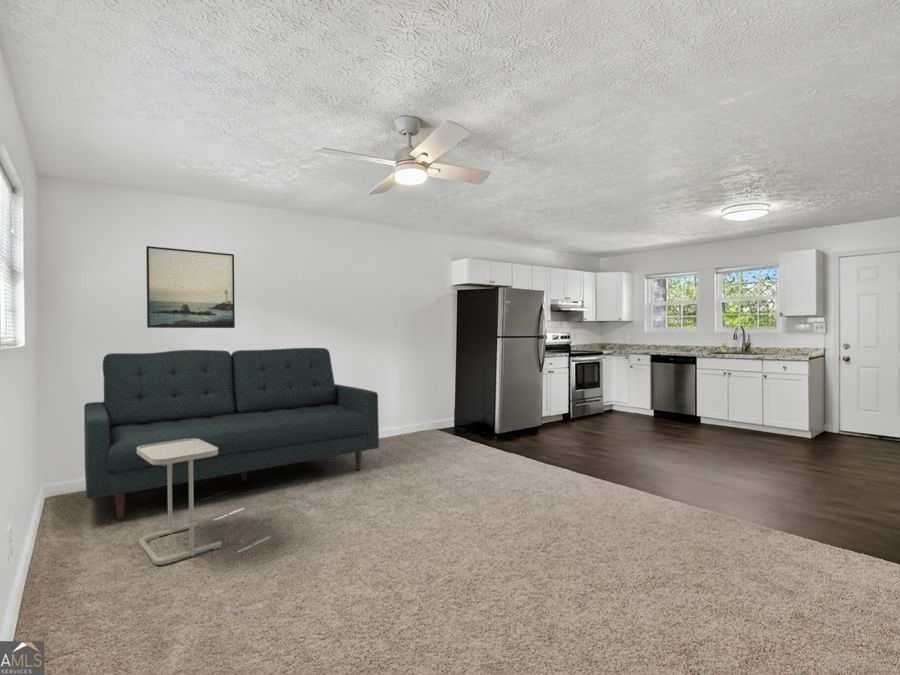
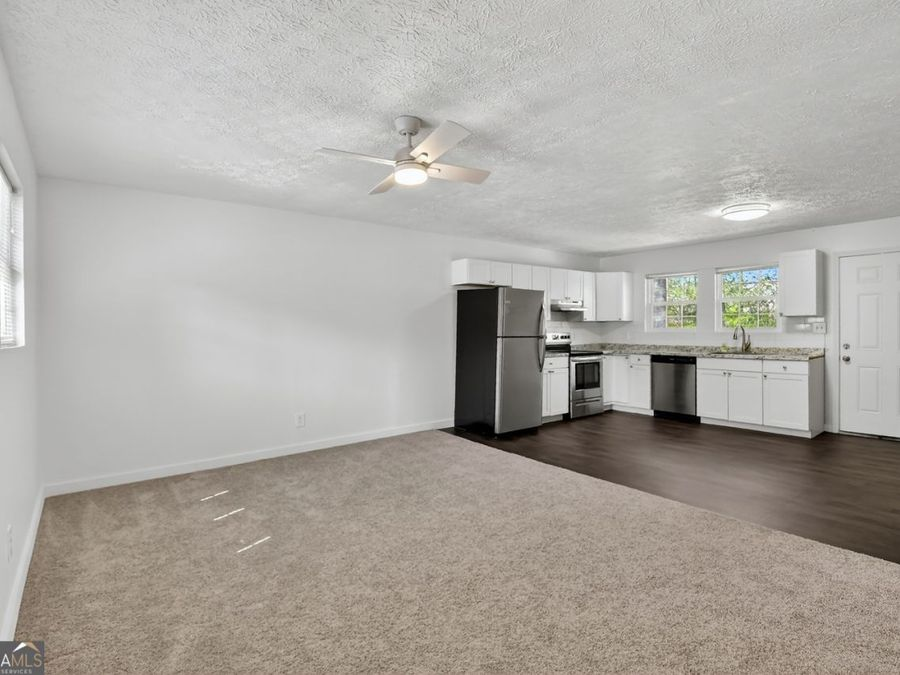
- side table [137,439,222,566]
- sofa [83,347,380,520]
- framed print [145,245,236,329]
